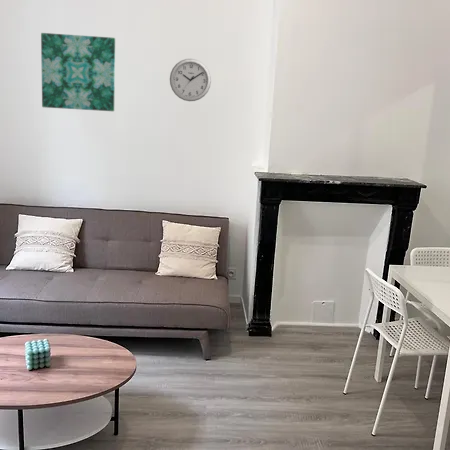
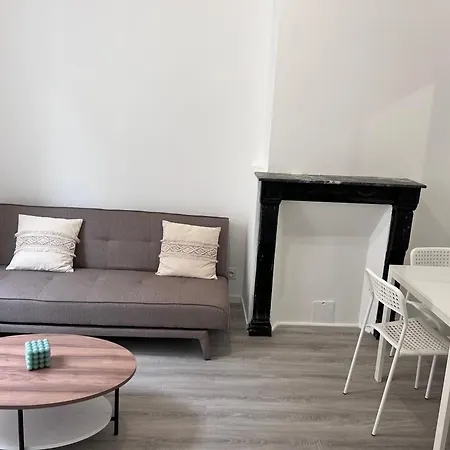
- wall clock [169,58,212,102]
- wall art [40,32,116,112]
